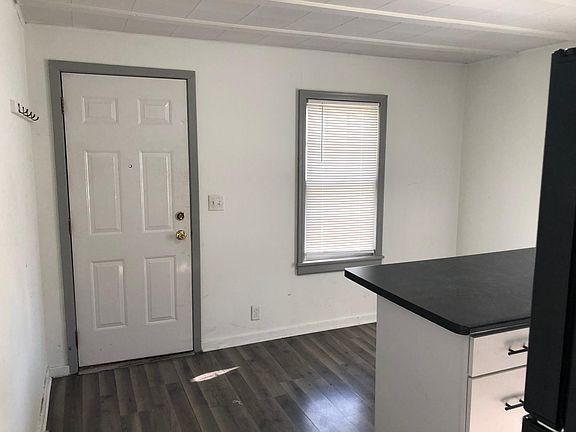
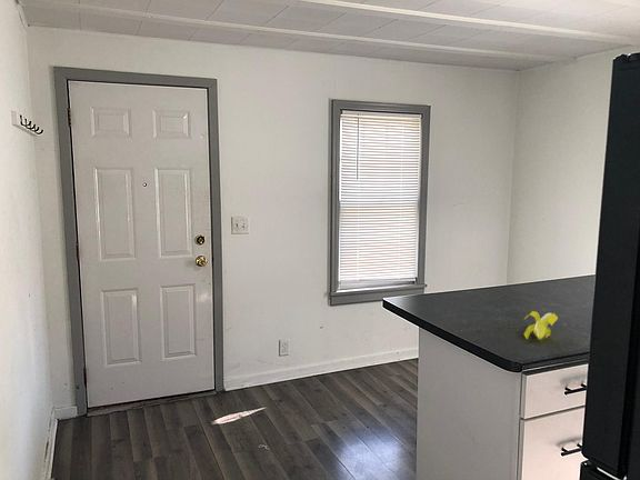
+ banana [522,310,559,341]
